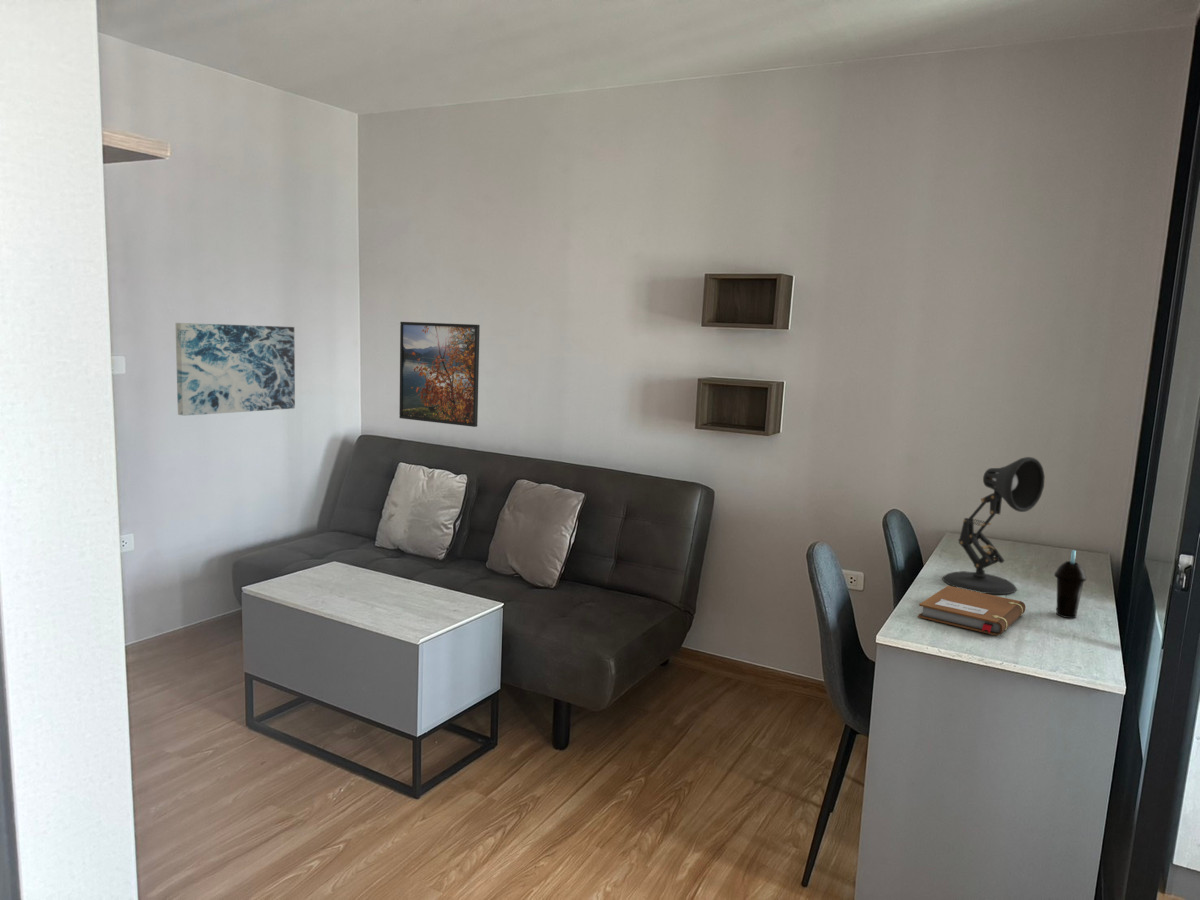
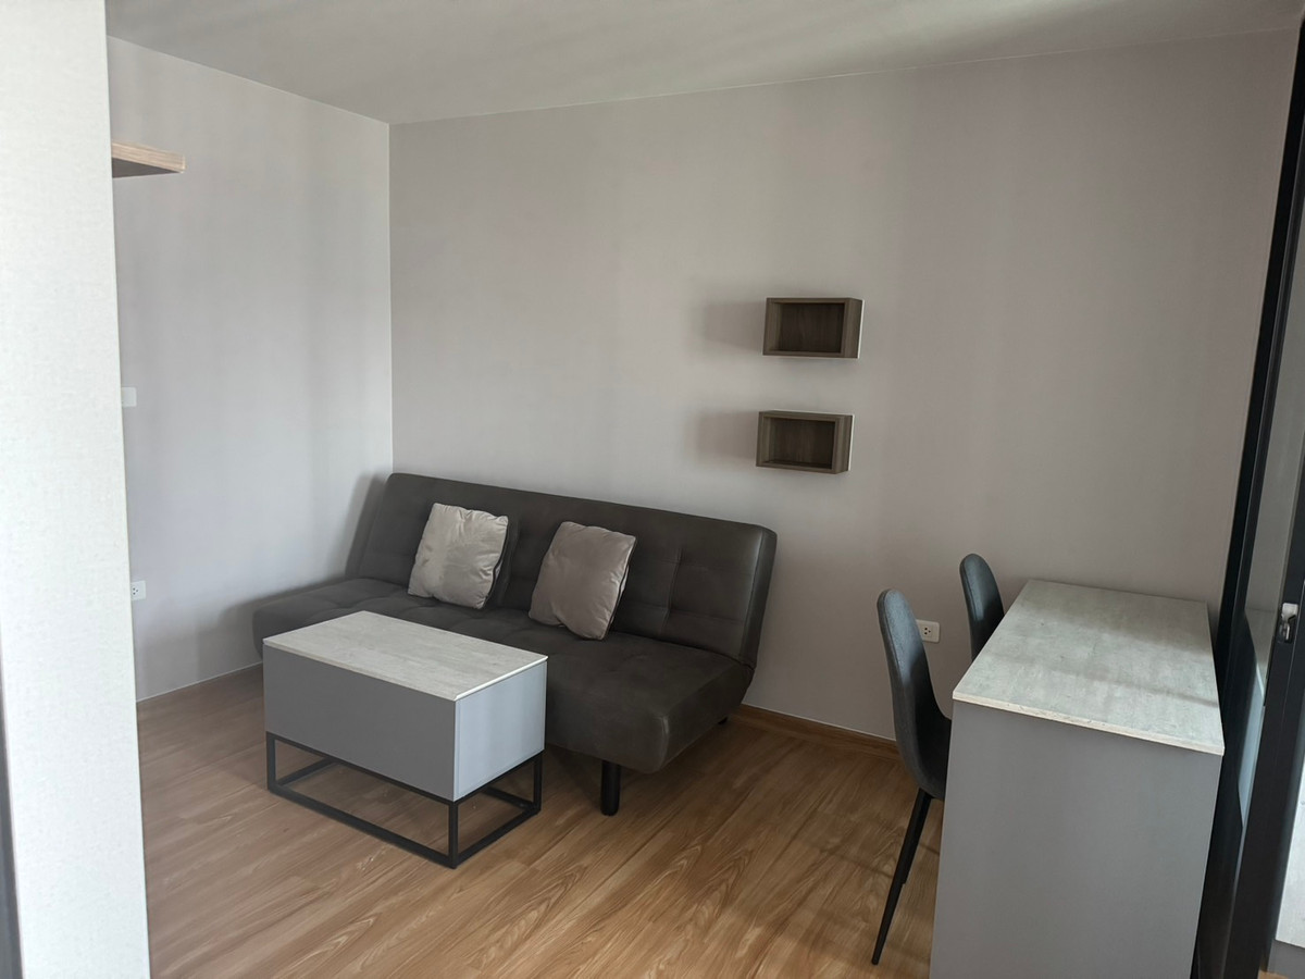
- cup [1053,549,1087,619]
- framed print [398,321,481,428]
- notebook [917,585,1026,636]
- wall art [175,322,296,417]
- desk lamp [941,456,1046,595]
